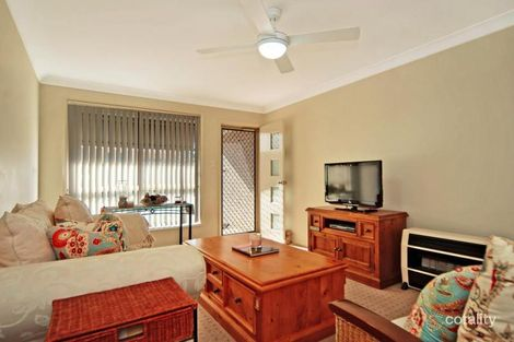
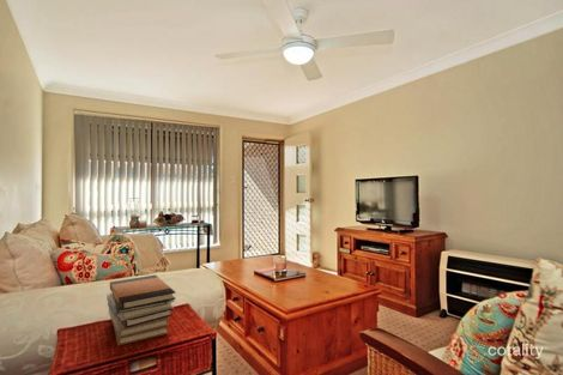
+ book stack [105,274,176,347]
